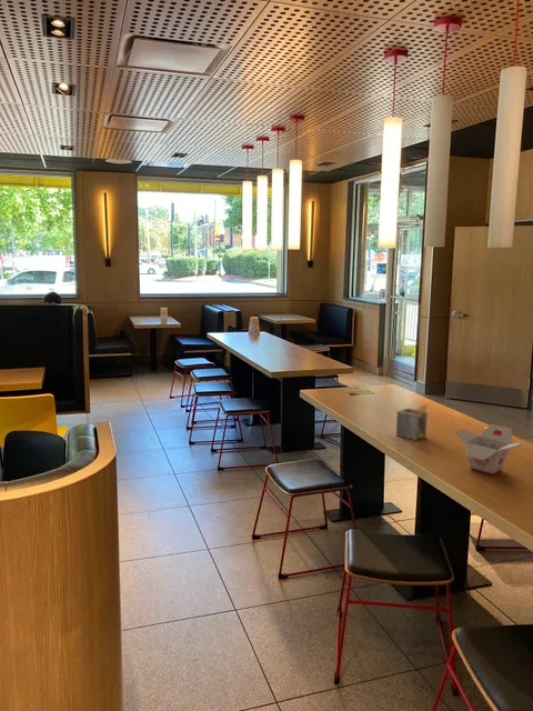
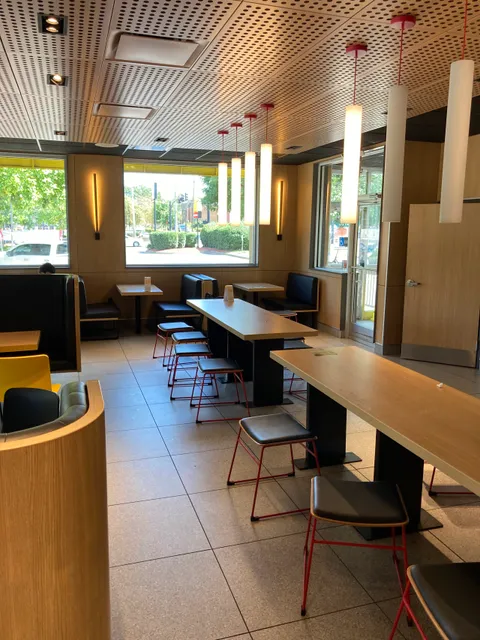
- takeout container [454,423,524,477]
- napkin holder [395,402,429,441]
